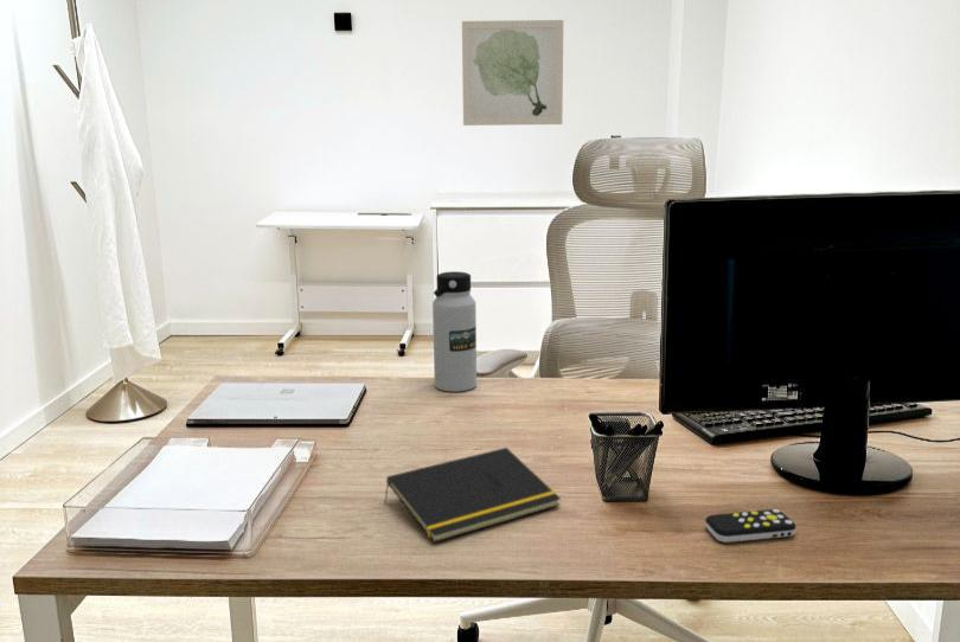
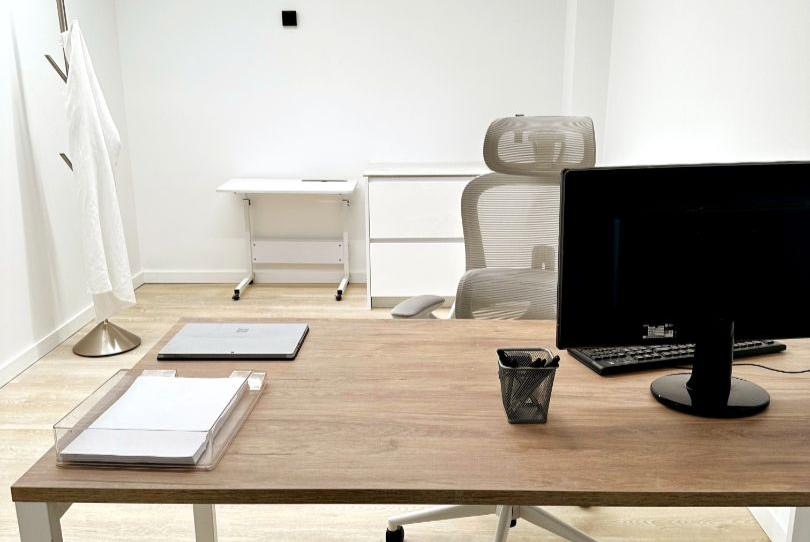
- water bottle [431,270,478,392]
- remote control [704,508,796,544]
- notepad [383,447,562,544]
- wall art [461,19,564,127]
